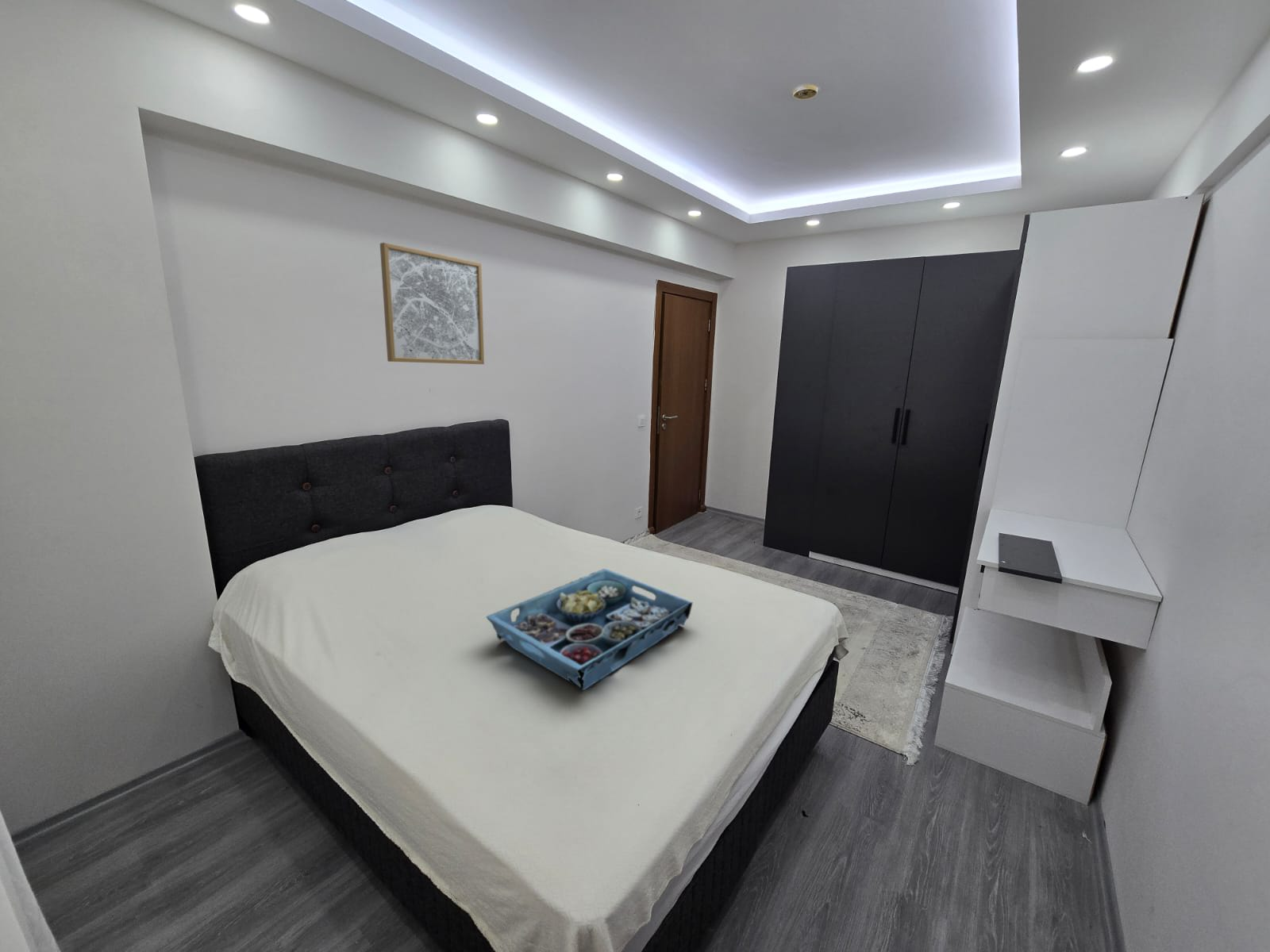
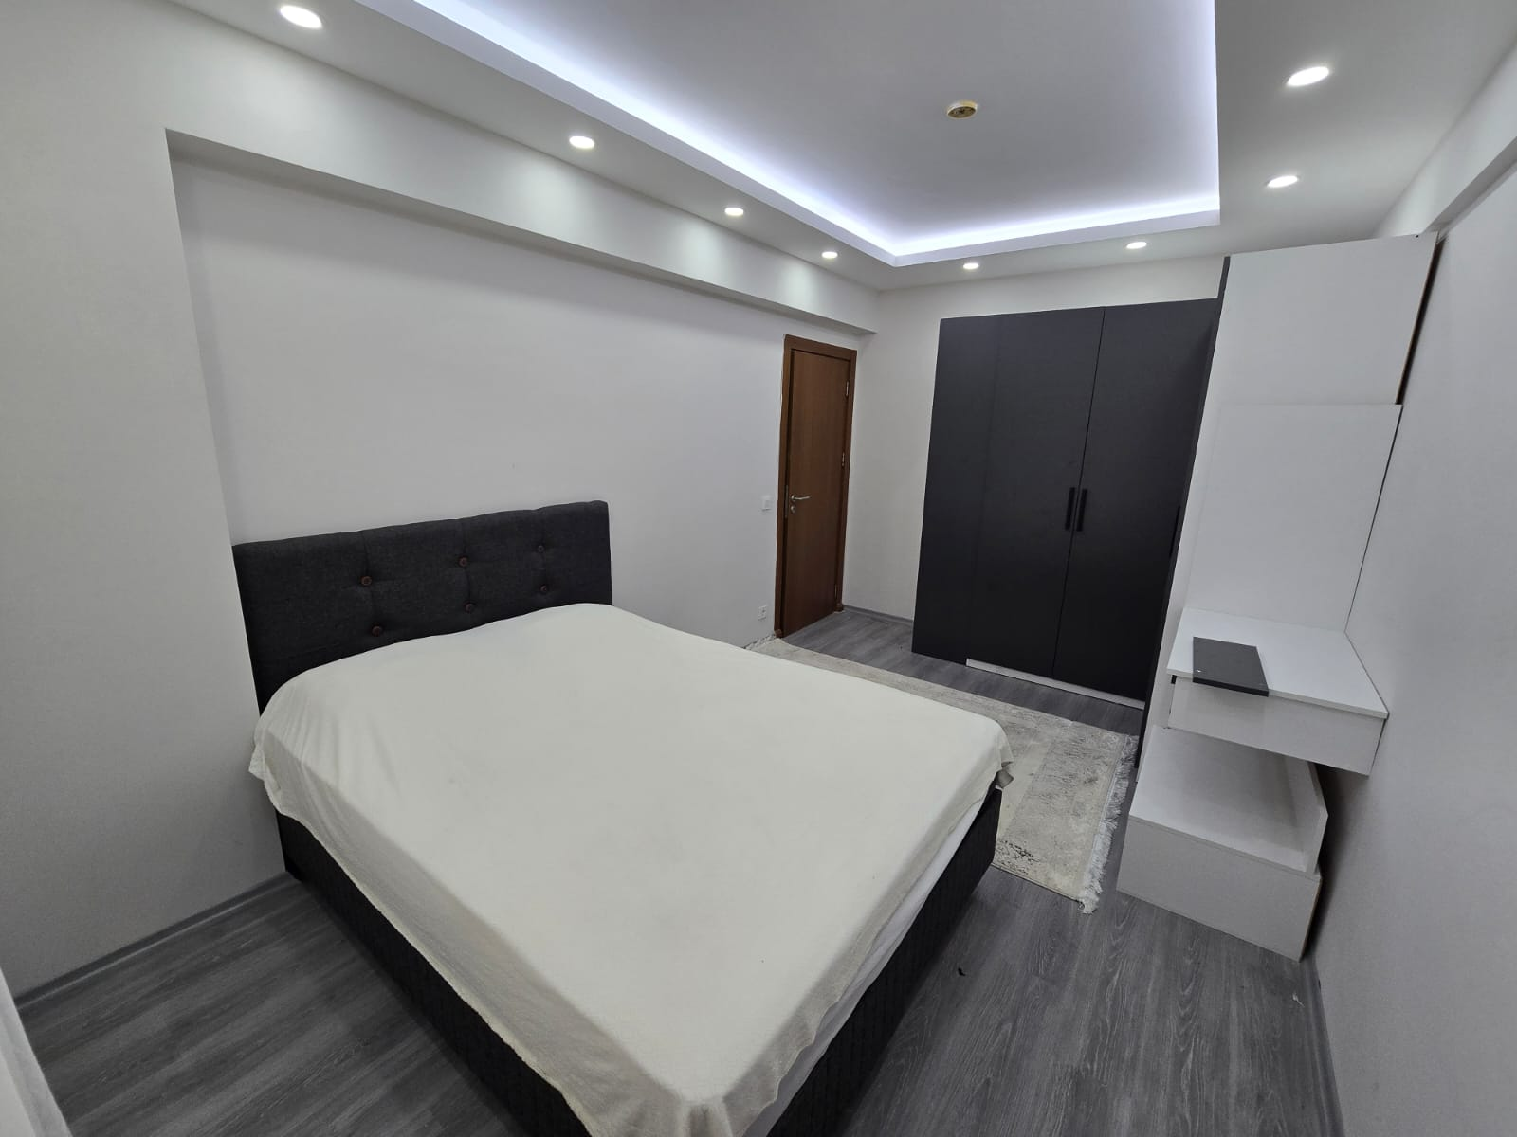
- wall art [379,242,485,365]
- serving tray [486,568,694,692]
